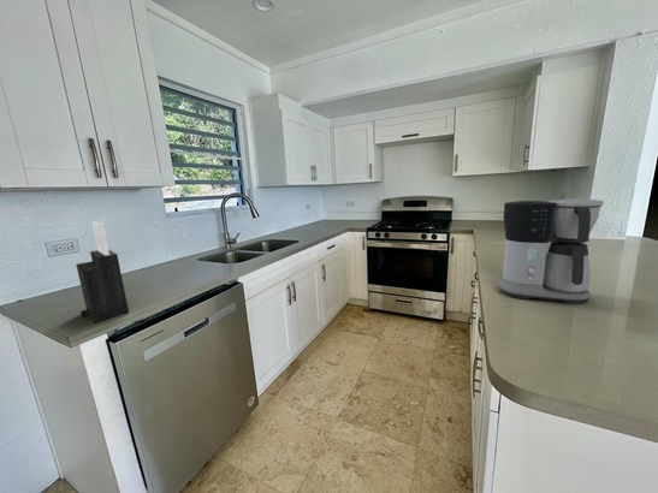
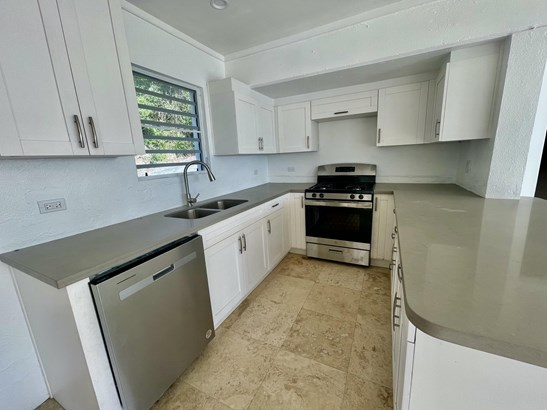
- coffee maker [497,198,604,305]
- knife block [75,220,130,323]
